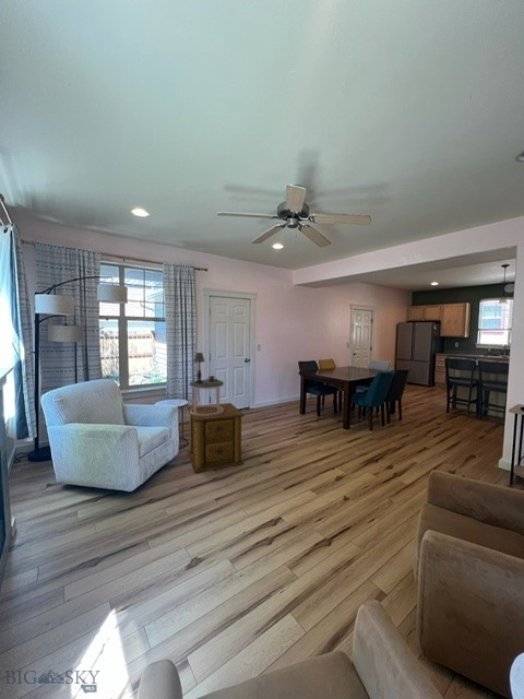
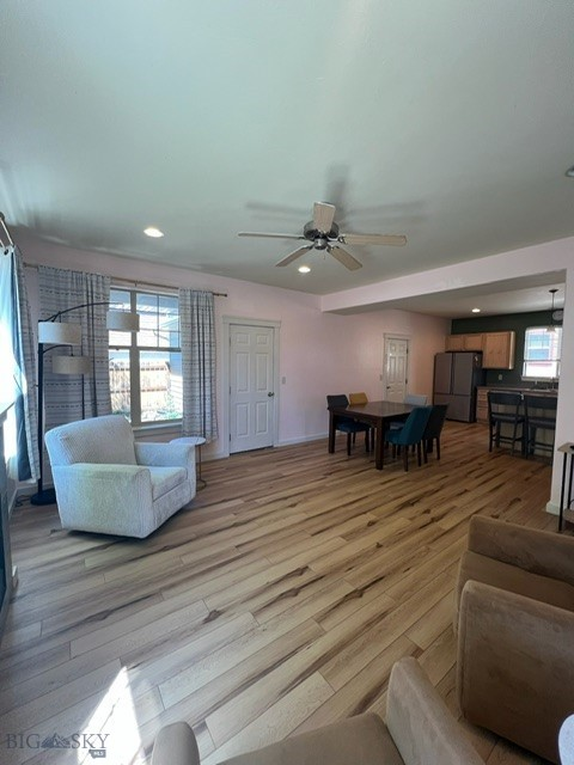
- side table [189,352,225,416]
- side table [187,402,246,474]
